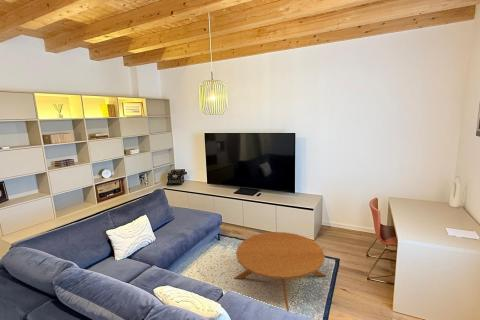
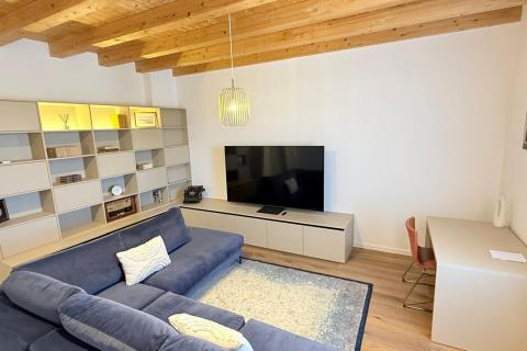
- coffee table [233,231,327,312]
